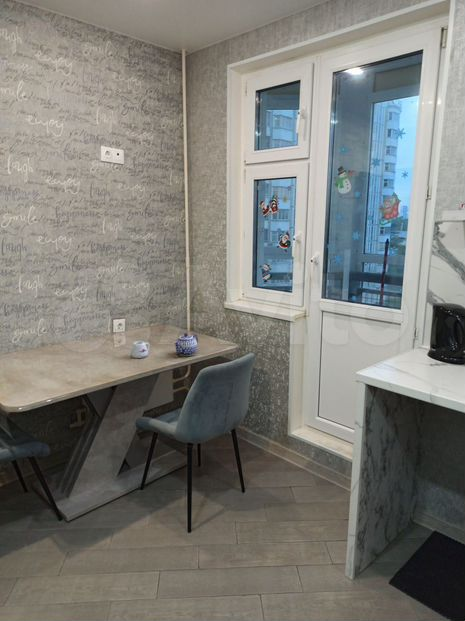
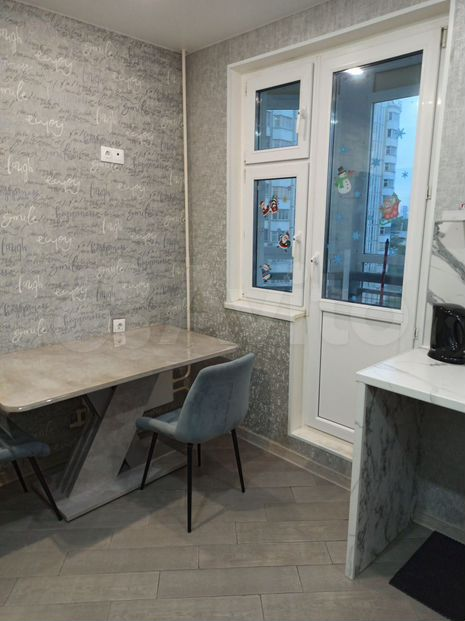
- mug [130,340,150,359]
- teapot [173,332,199,357]
